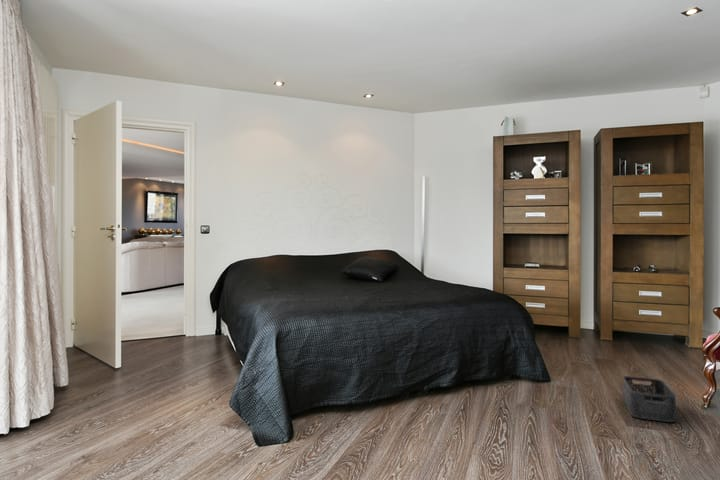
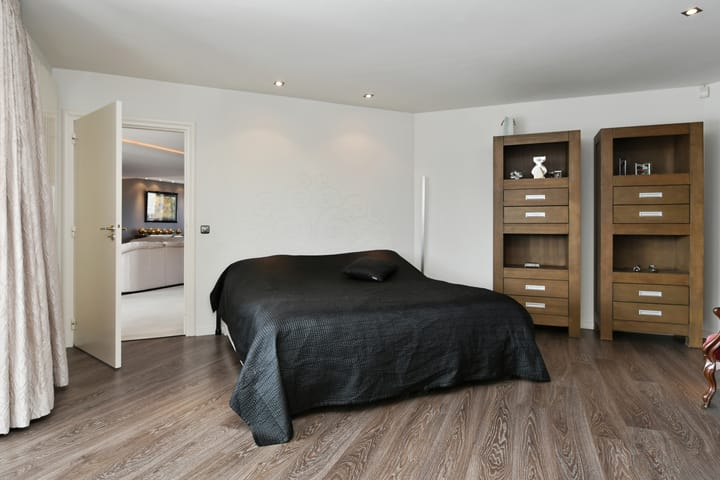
- storage bin [622,375,677,423]
